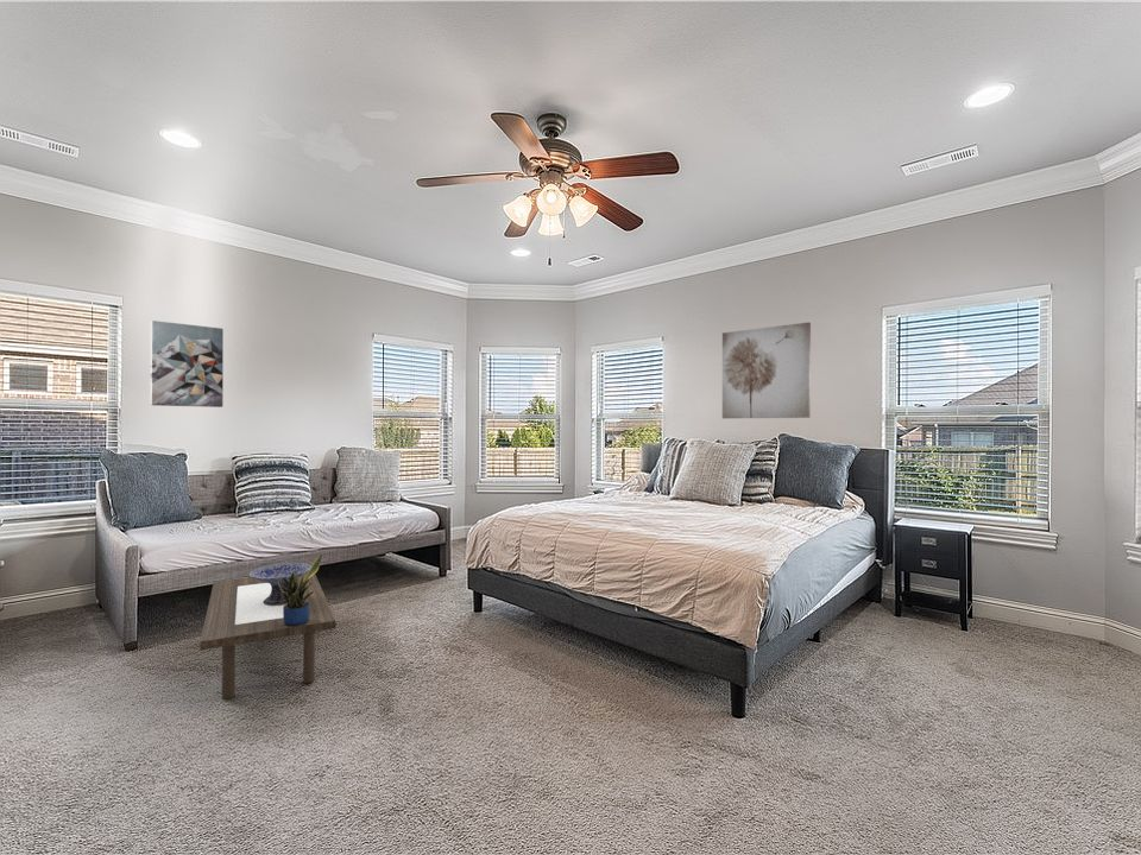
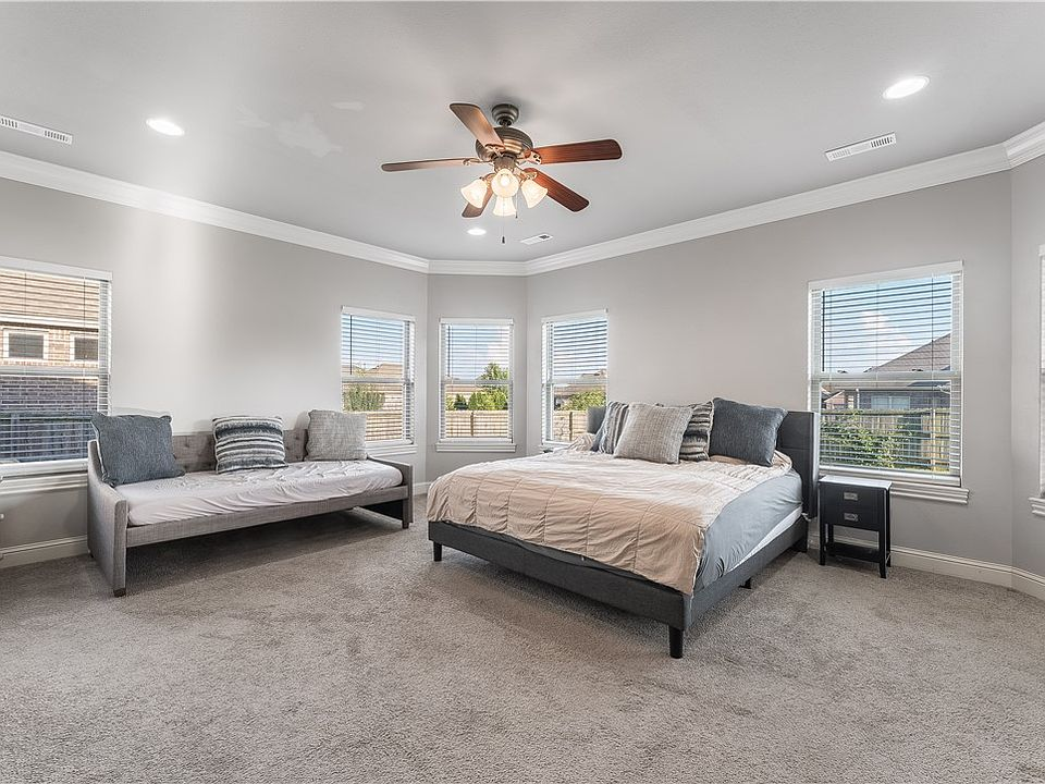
- coffee table [198,571,338,701]
- potted plant [278,553,323,626]
- wall art [150,319,225,408]
- decorative bowl [247,562,311,604]
- wall art [721,321,812,419]
